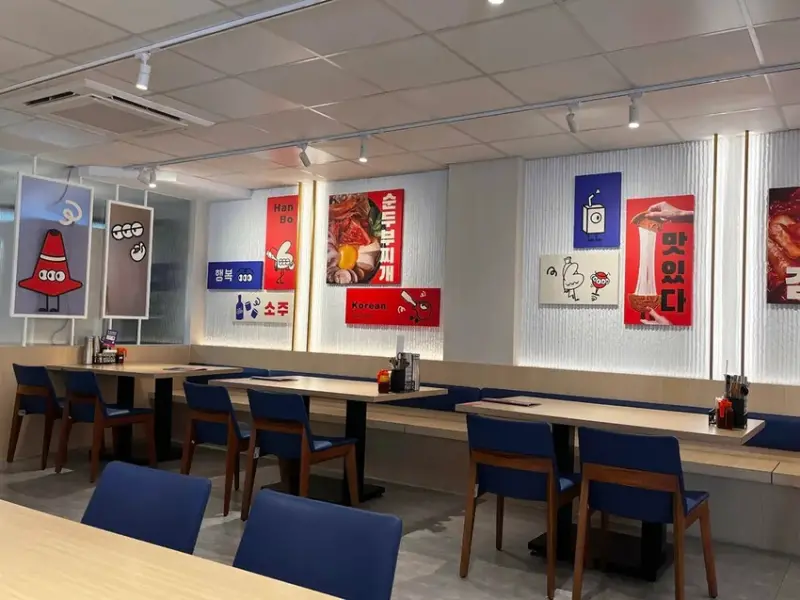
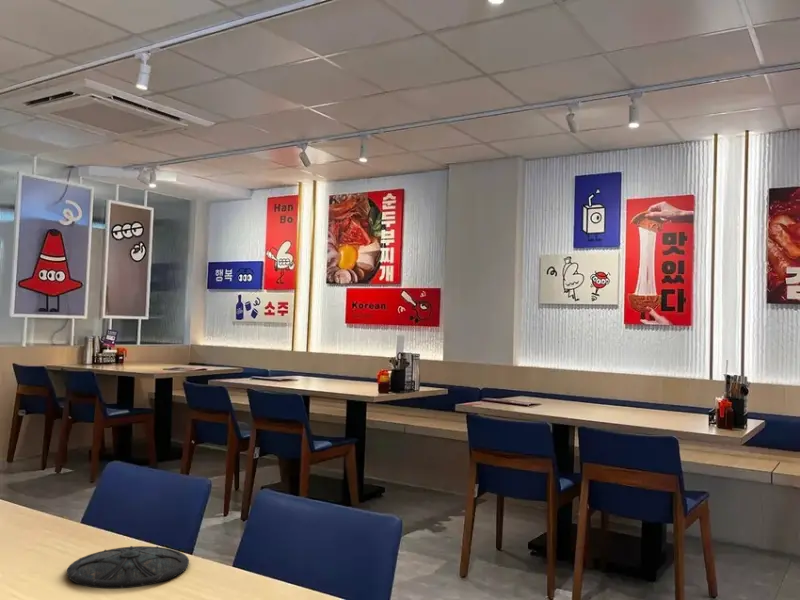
+ plate [66,545,190,590]
